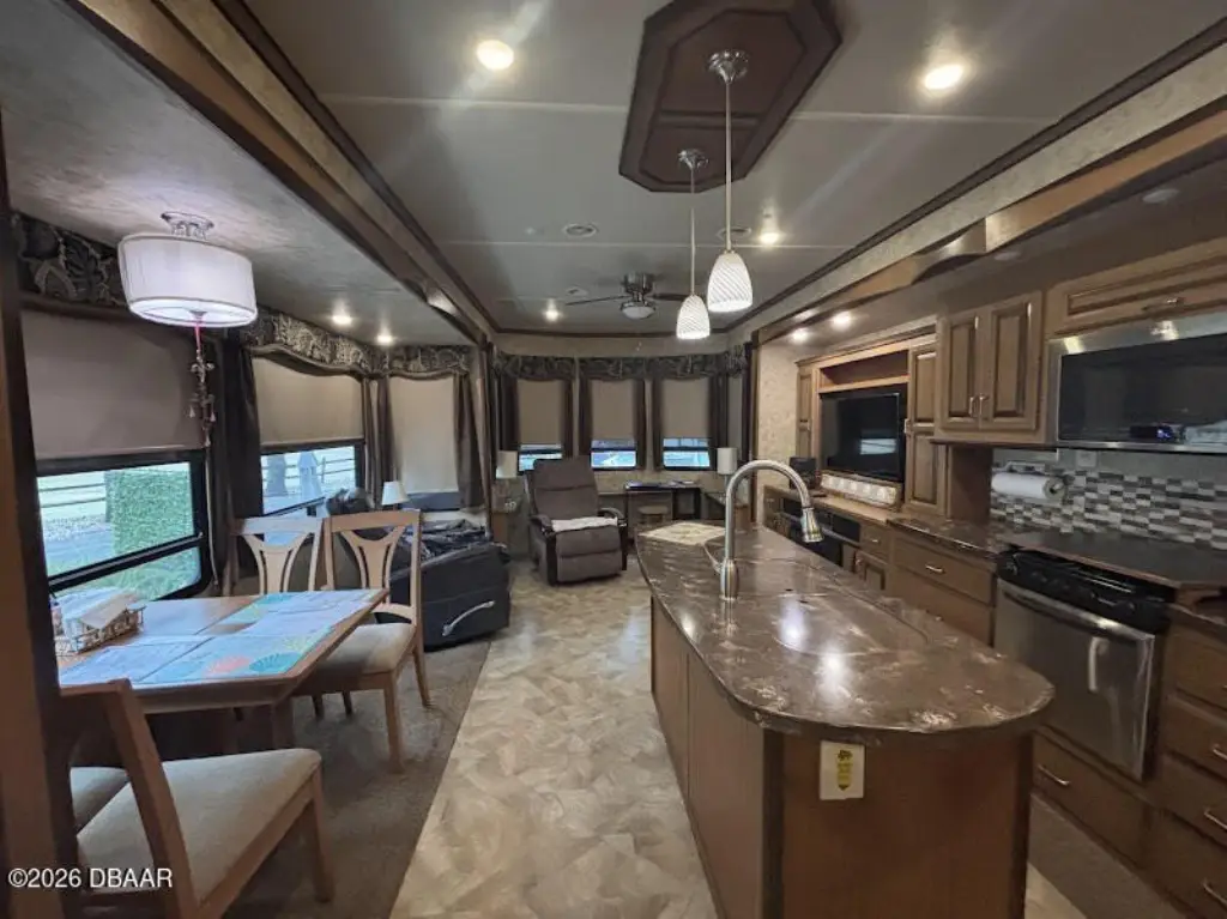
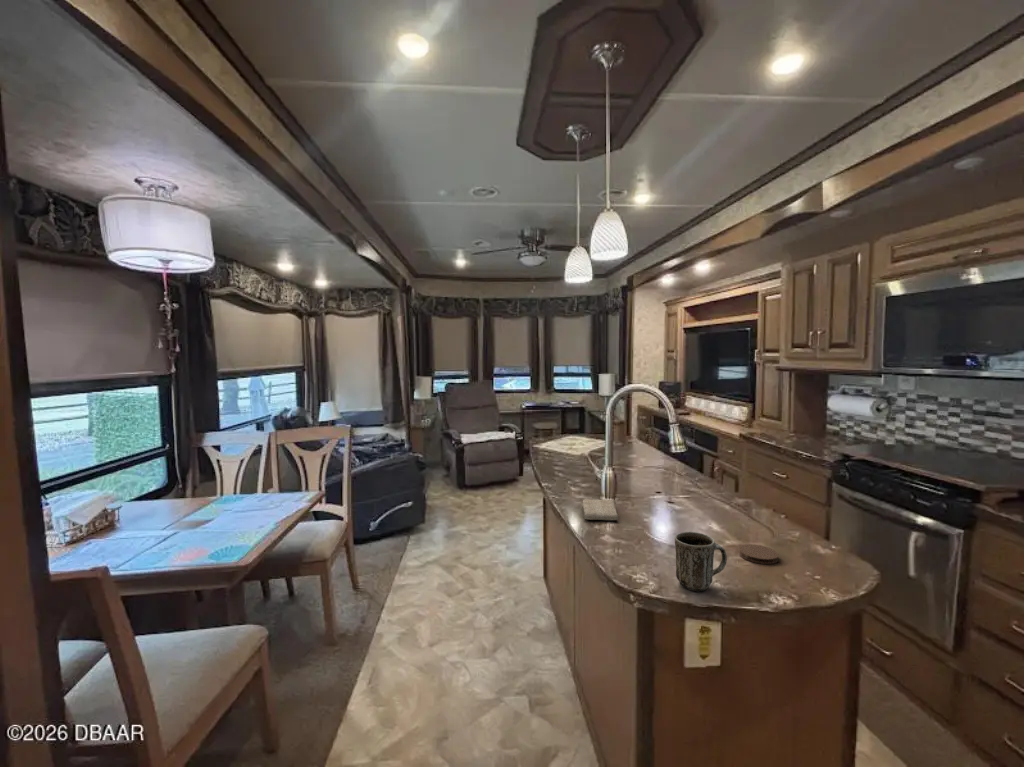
+ coaster [738,543,780,565]
+ mug [674,531,728,592]
+ washcloth [582,498,619,521]
